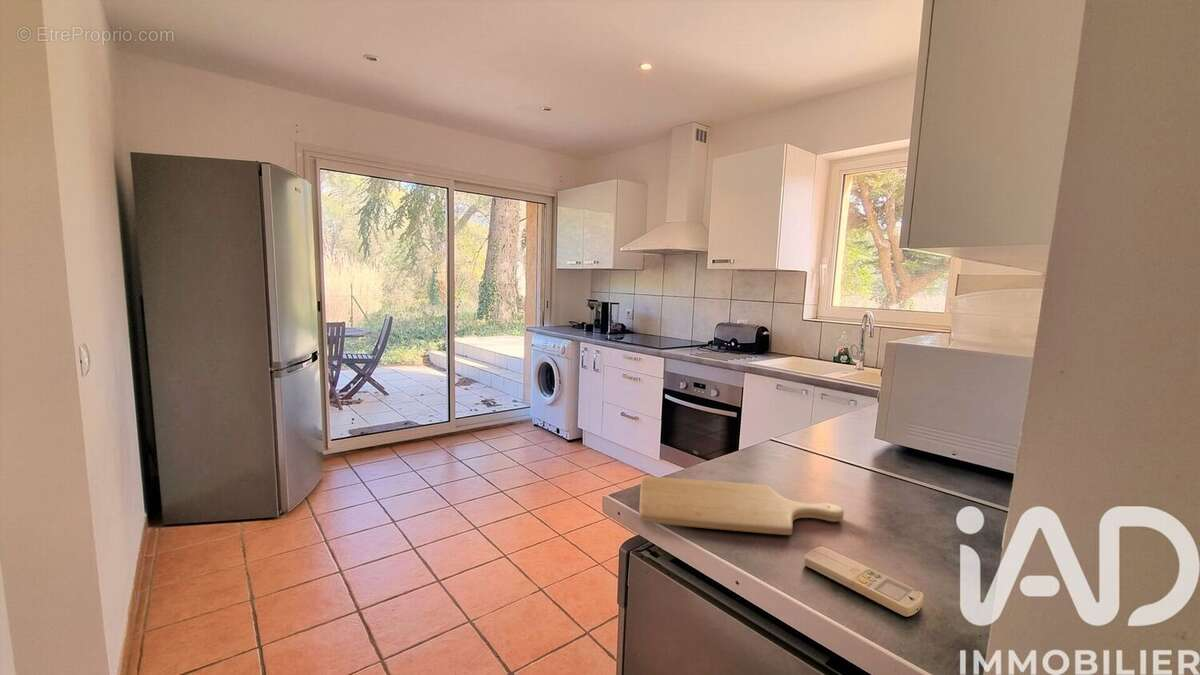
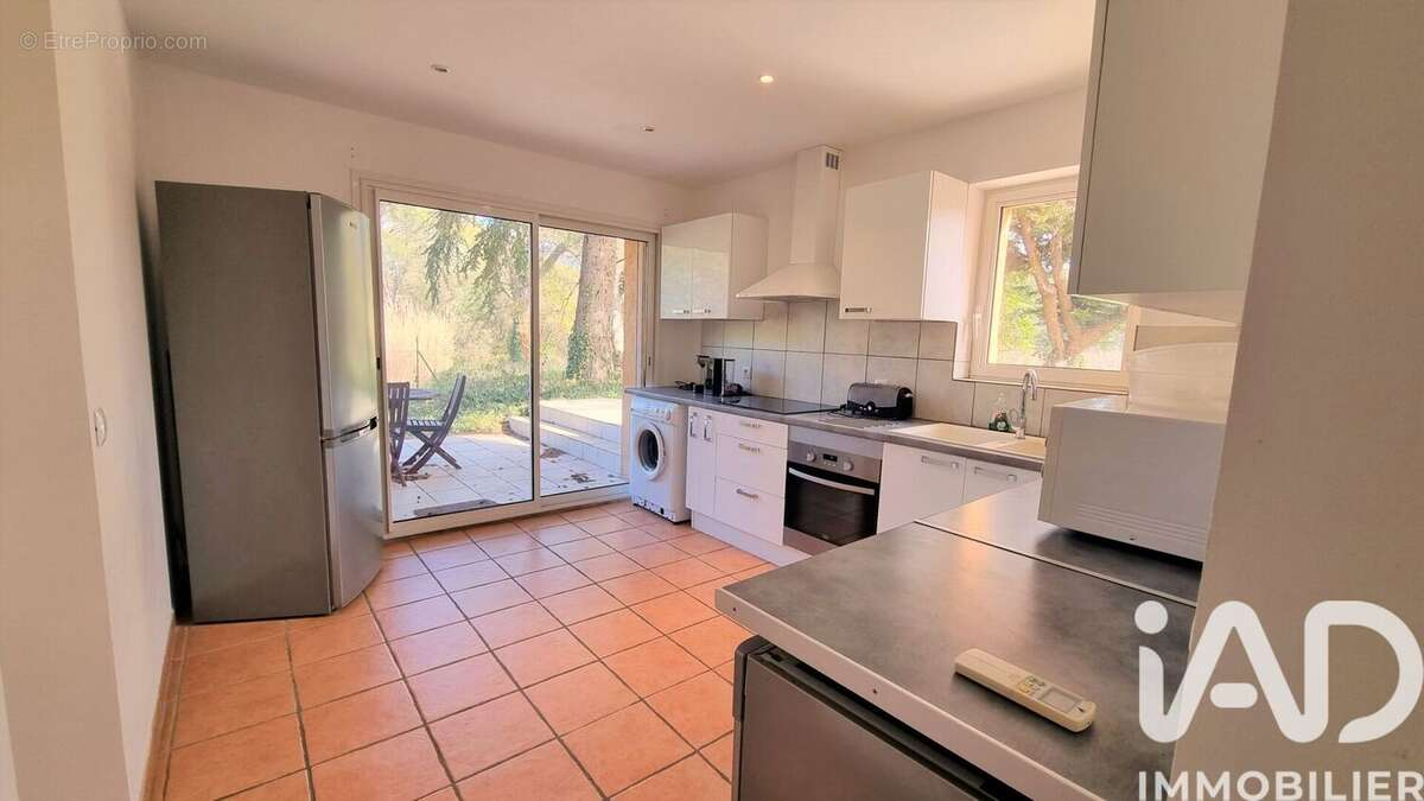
- chopping board [638,476,845,536]
